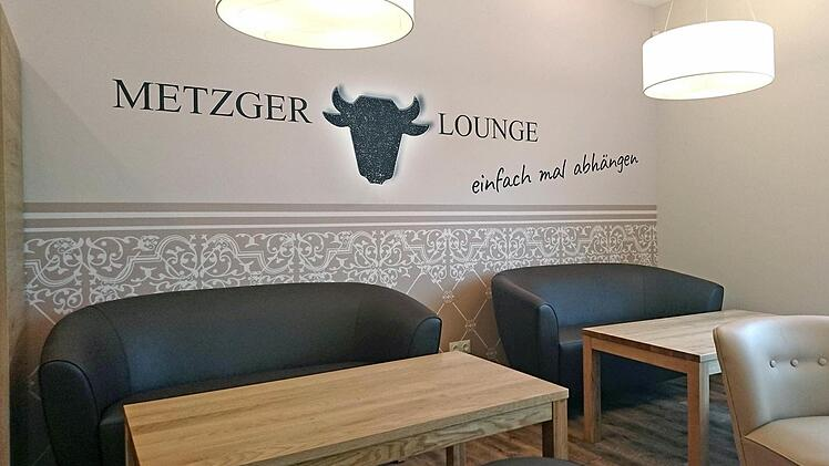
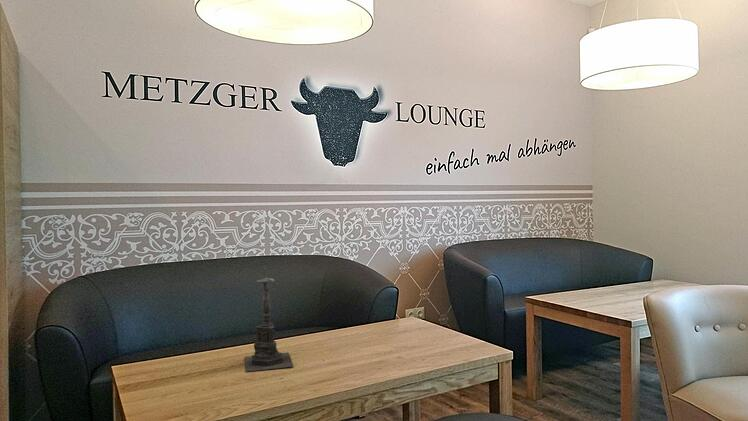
+ candle holder [244,267,295,373]
